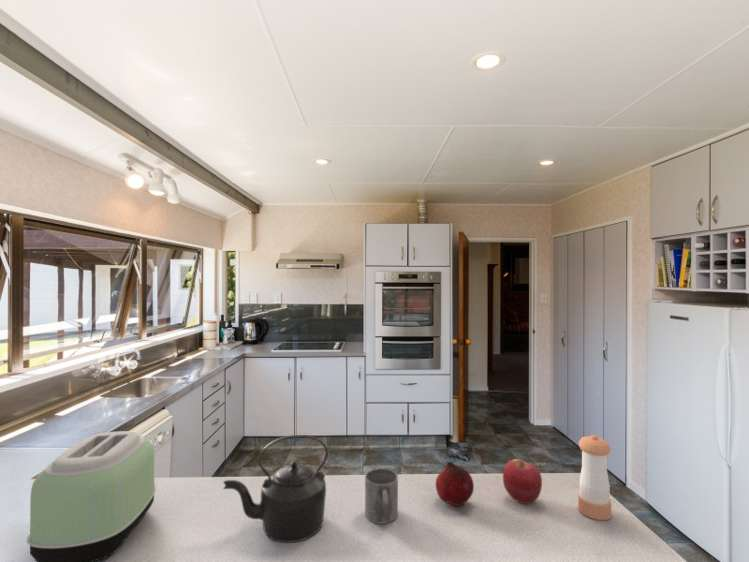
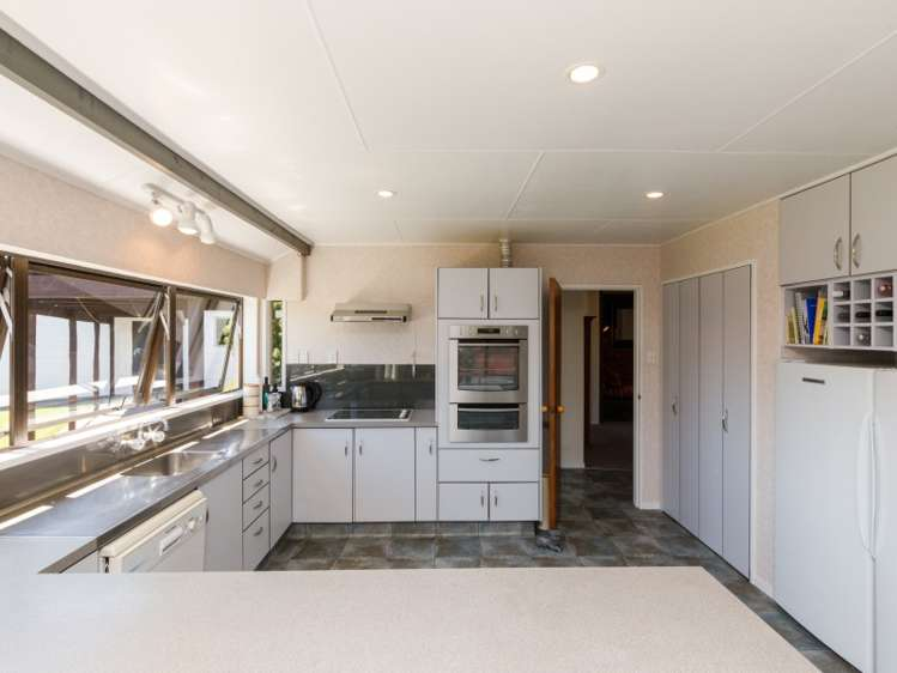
- pepper shaker [577,434,612,521]
- mug [364,467,399,525]
- kettle [222,434,329,543]
- fruit [435,461,475,507]
- apple [502,458,543,505]
- toaster [26,430,157,562]
